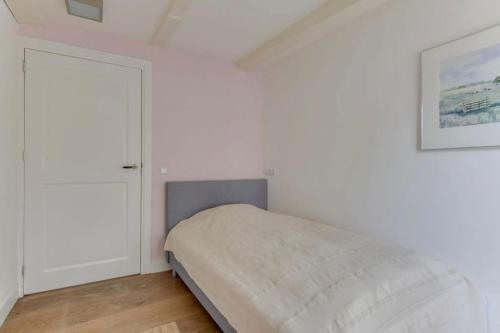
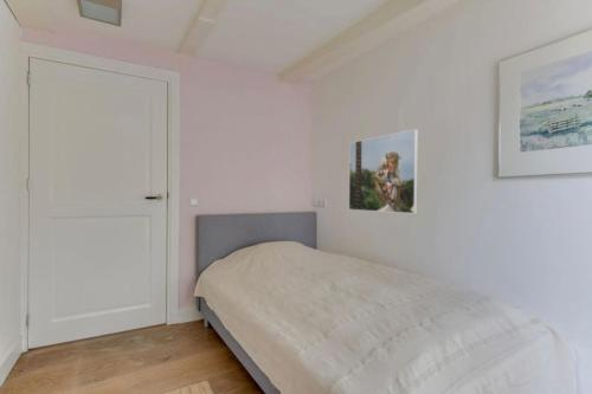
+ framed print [348,128,419,215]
